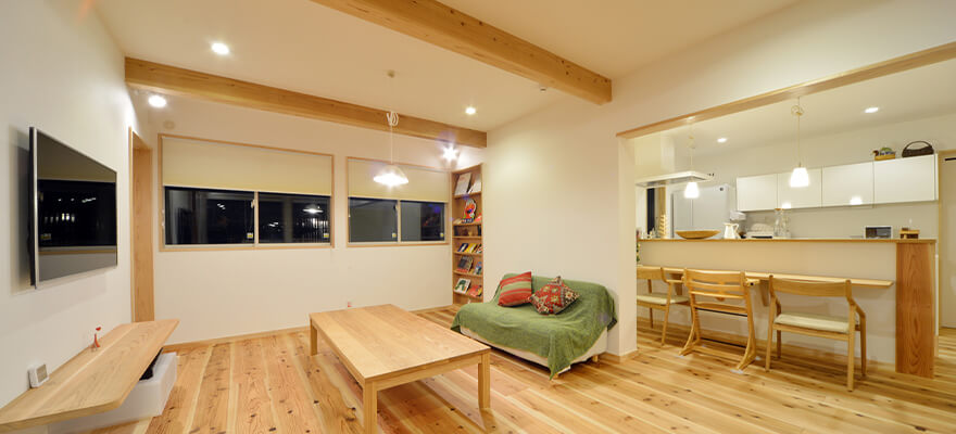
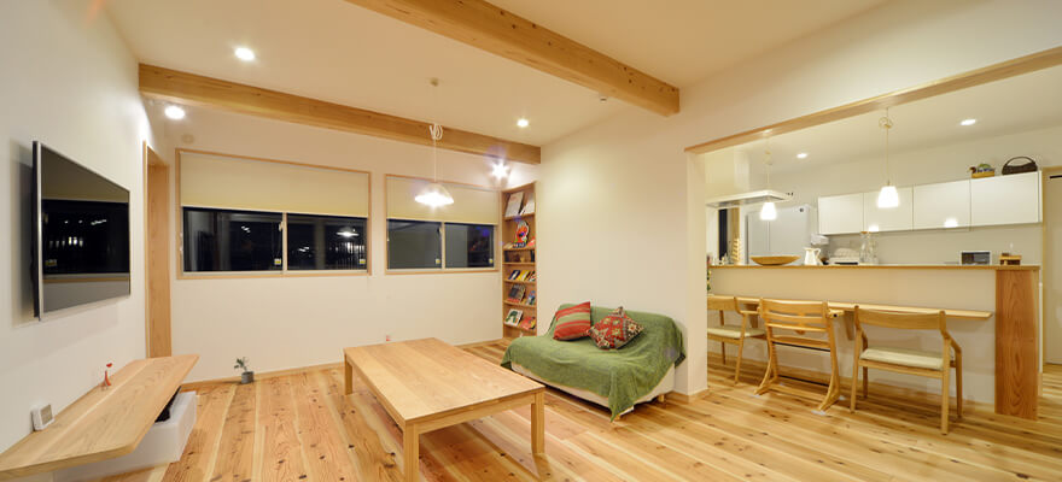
+ potted plant [233,355,256,384]
